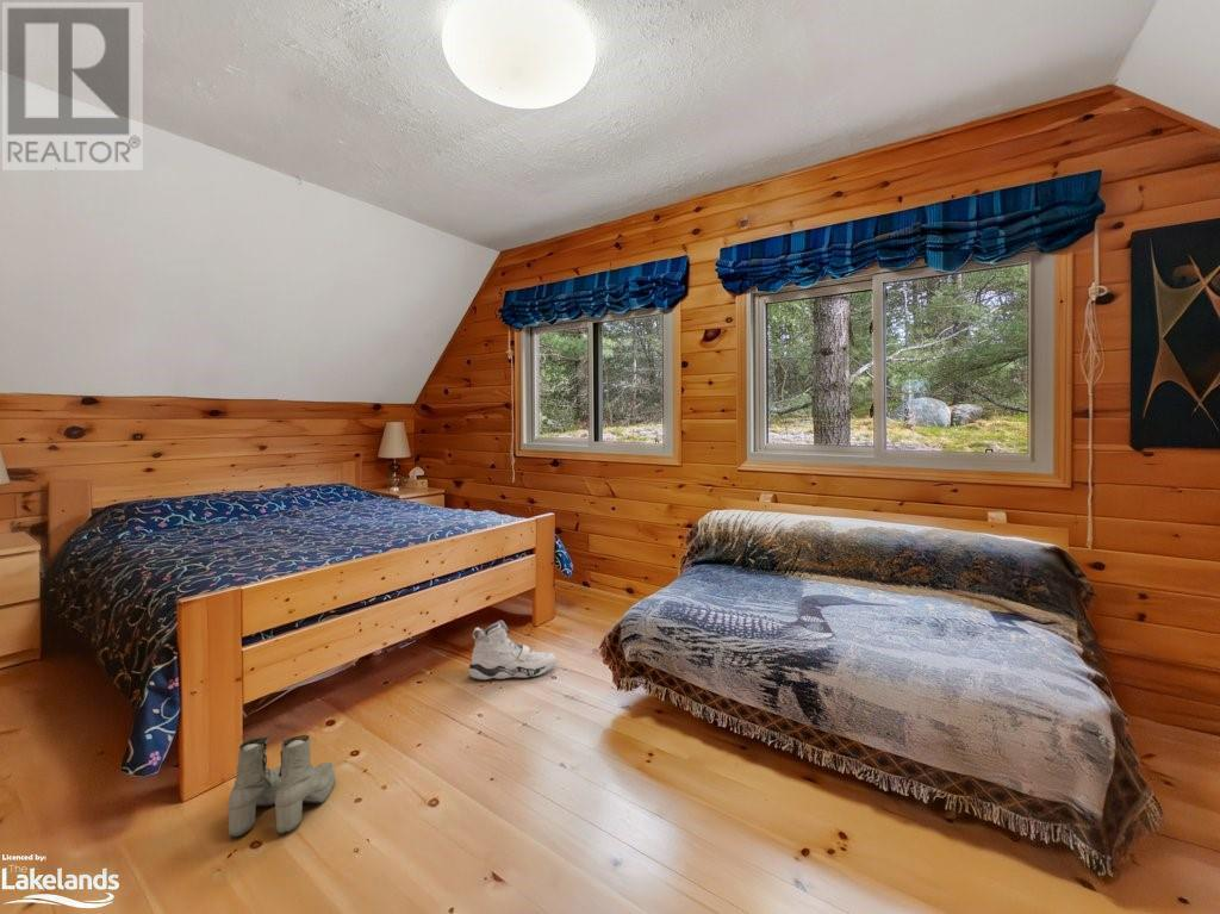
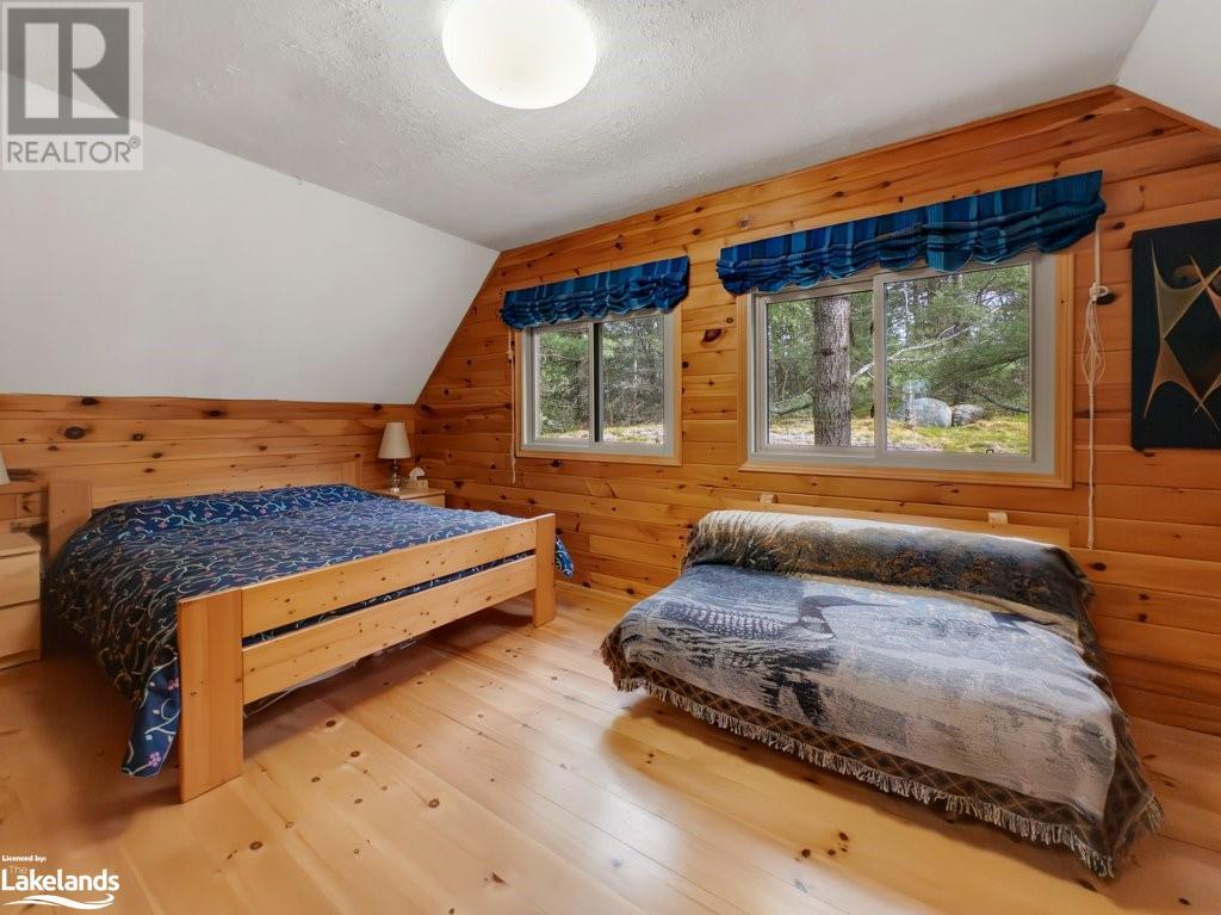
- sneaker [468,620,558,680]
- boots [228,734,336,838]
